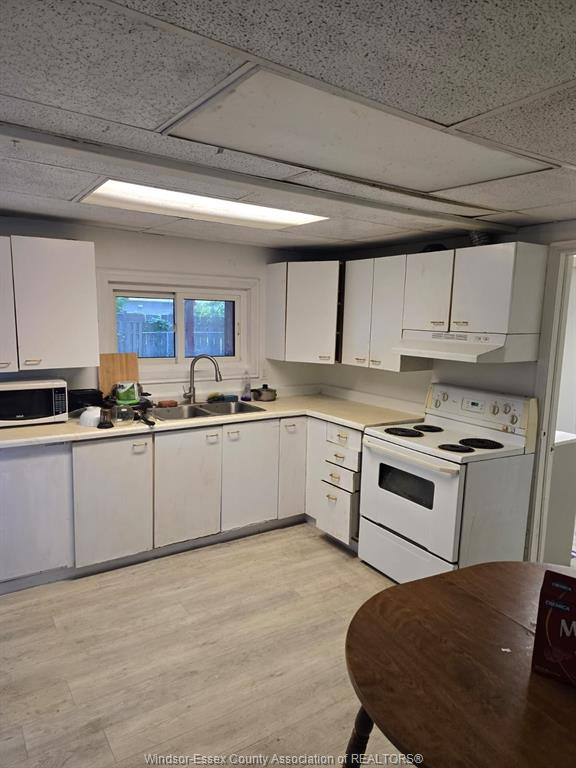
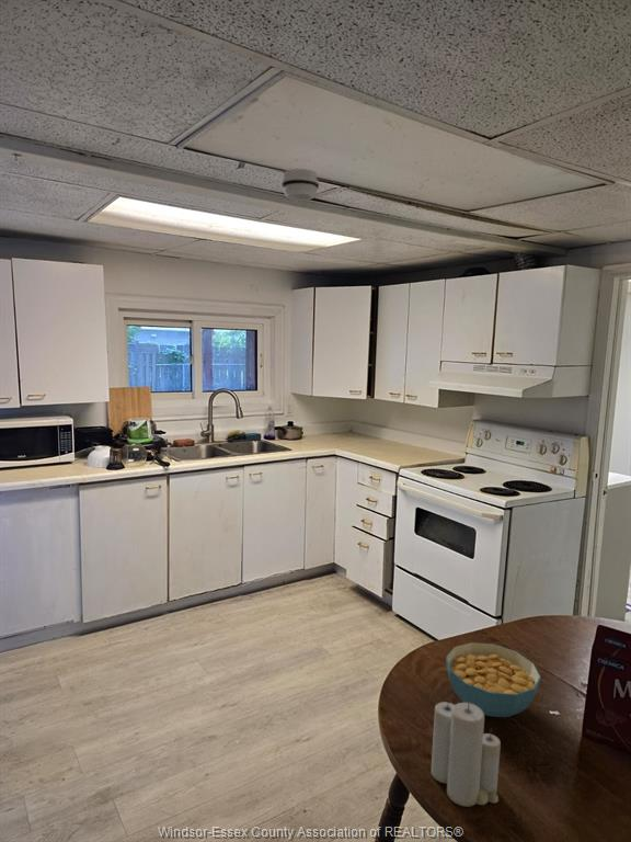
+ cereal bowl [445,641,542,718]
+ candle [431,697,502,807]
+ smoke detector [280,168,320,202]
